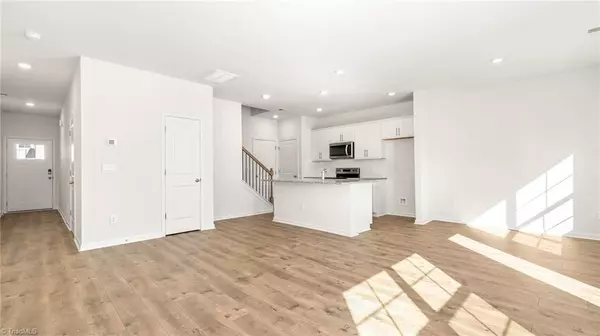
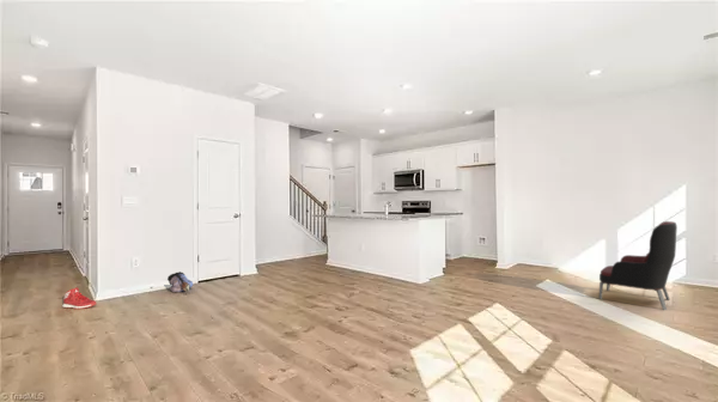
+ armchair [598,220,679,311]
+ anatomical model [166,270,194,293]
+ sneaker [61,286,97,310]
